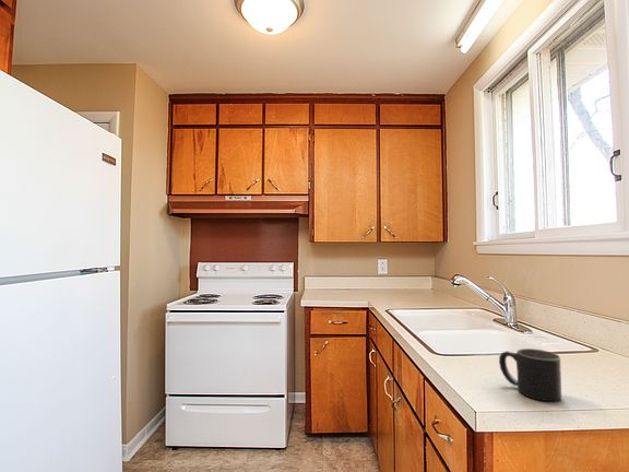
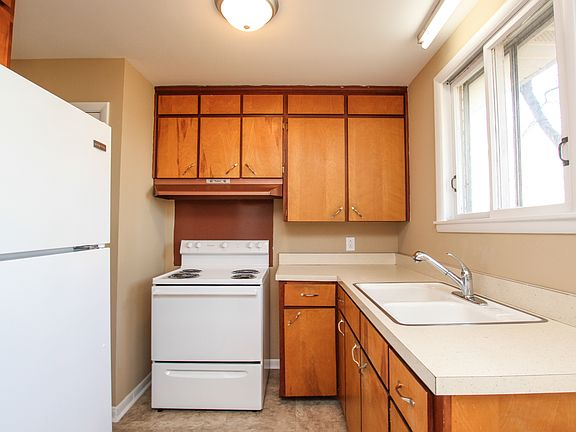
- mug [498,347,562,402]
